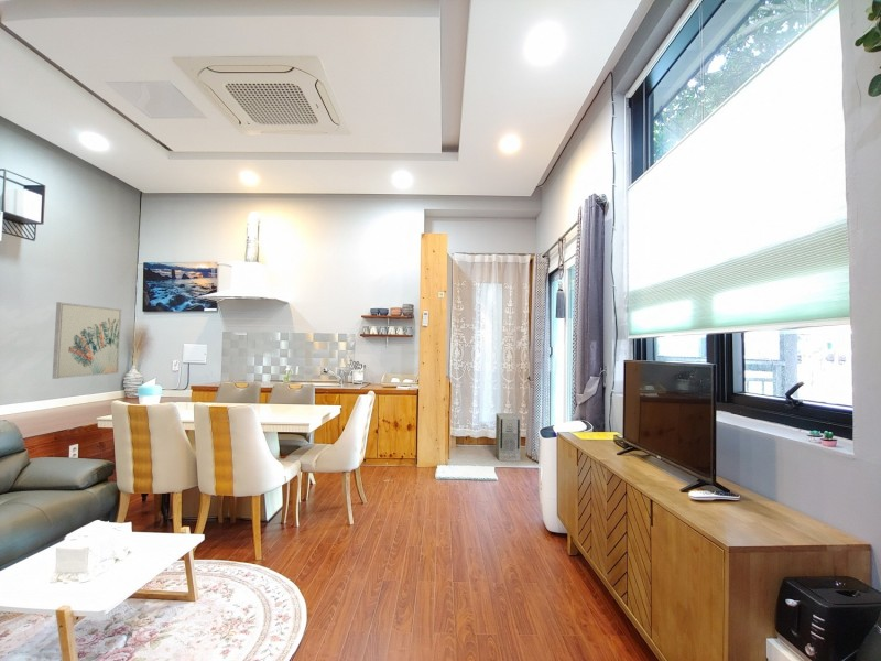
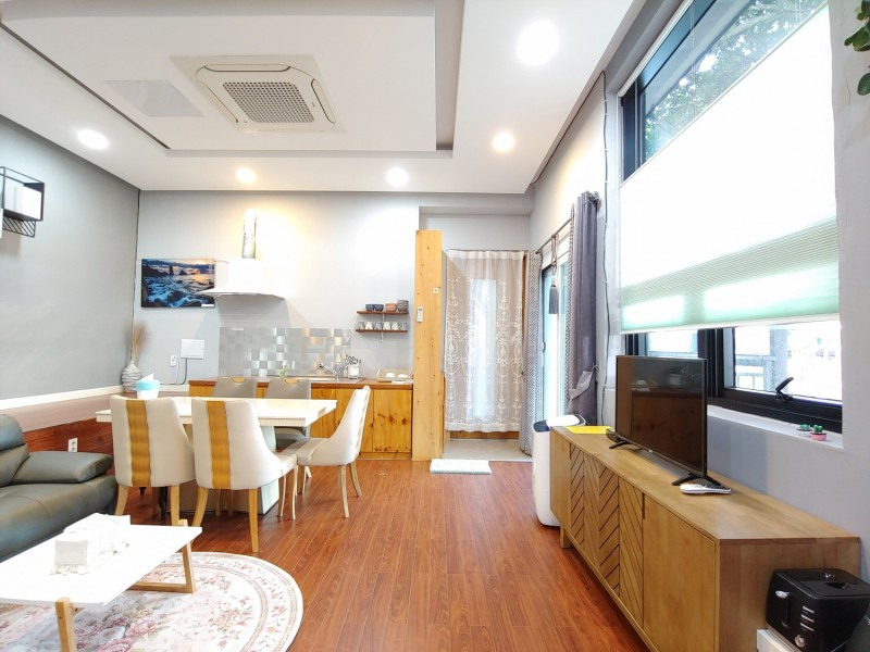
- wall art [51,301,122,380]
- air purifier [494,412,522,463]
